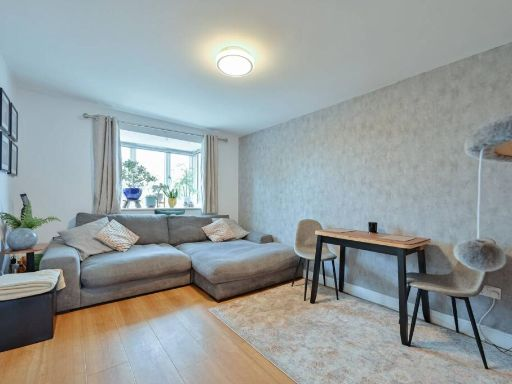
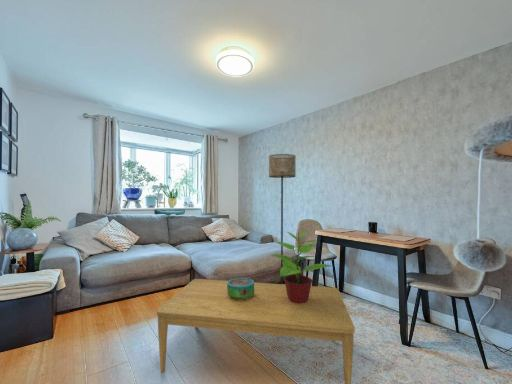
+ coffee table [156,278,356,384]
+ potted plant [271,230,332,304]
+ decorative bowl [227,277,255,300]
+ floor lamp [268,153,297,284]
